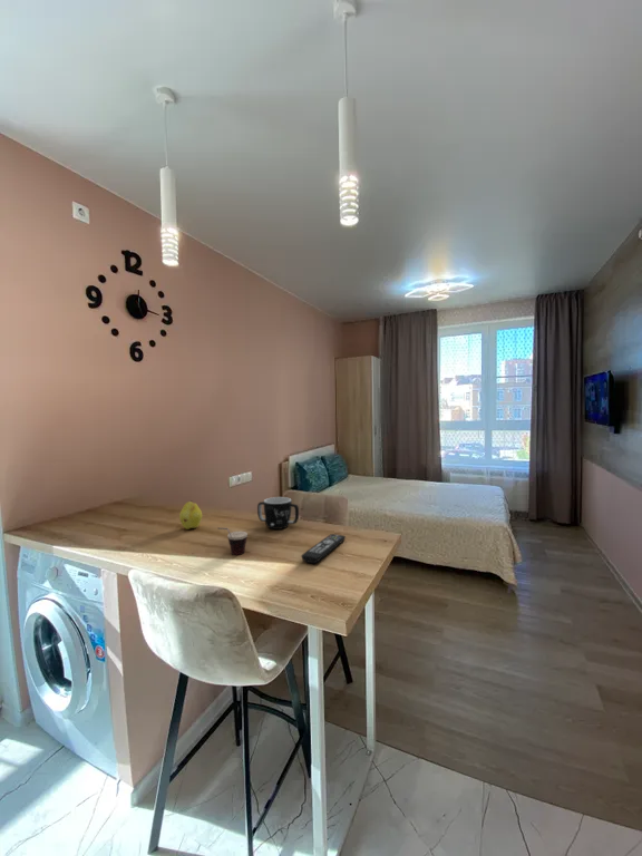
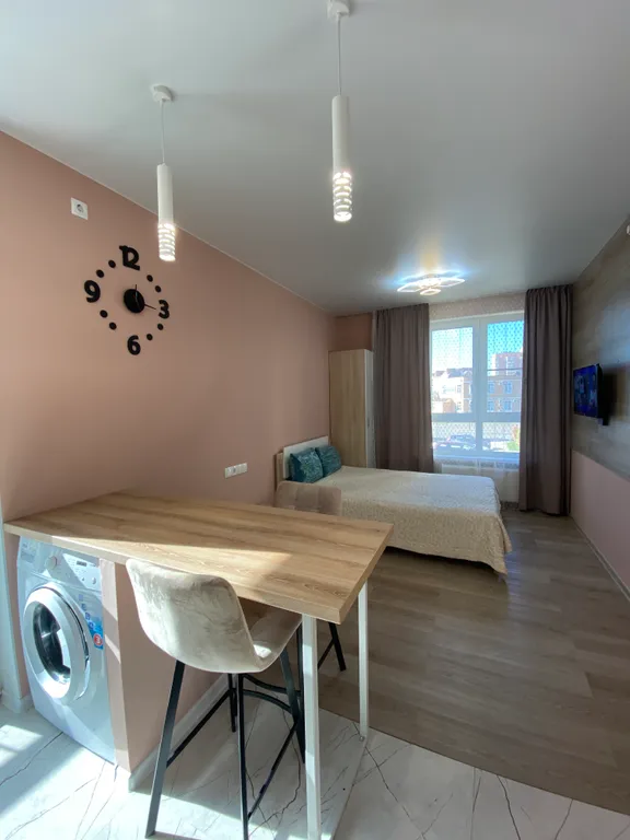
- mug [256,496,300,531]
- remote control [300,533,347,564]
- cup [217,527,249,556]
- fruit [178,500,203,531]
